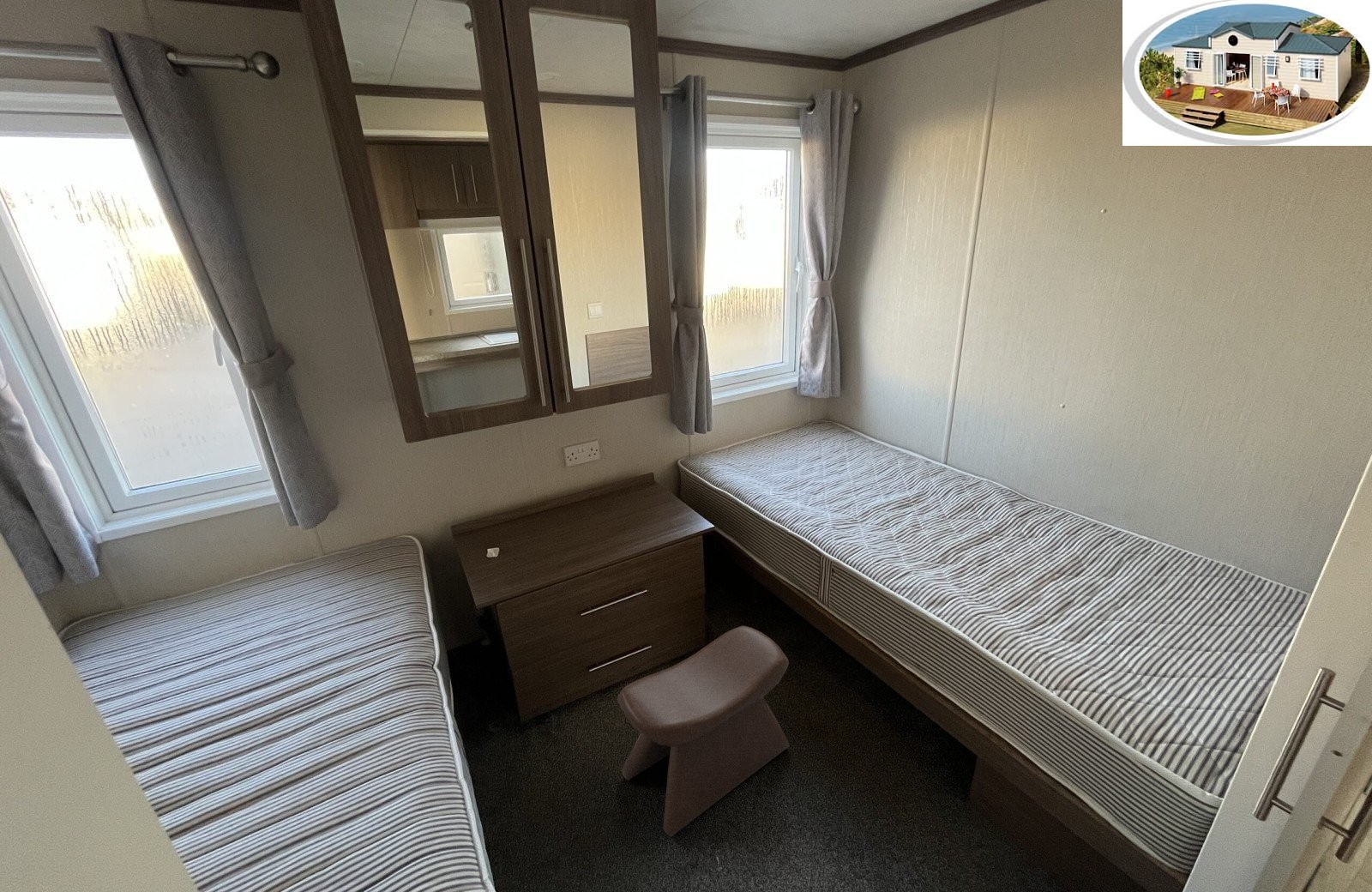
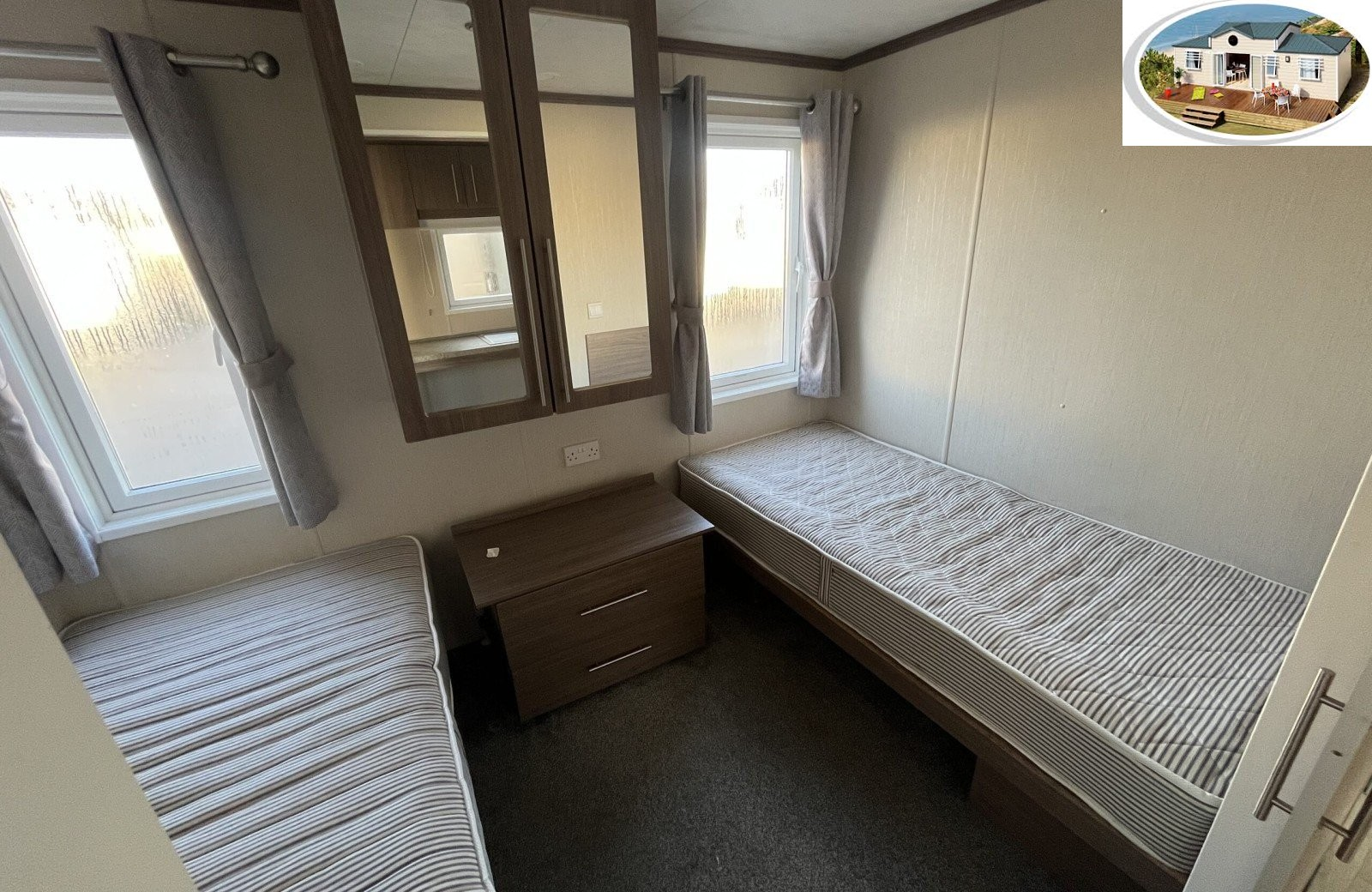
- stool [617,625,790,838]
